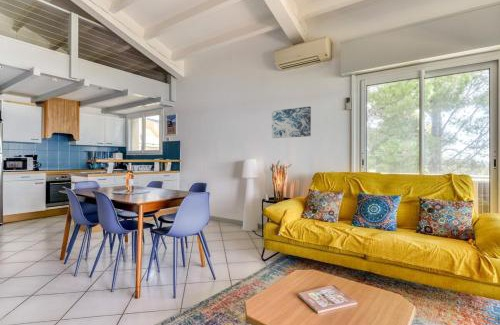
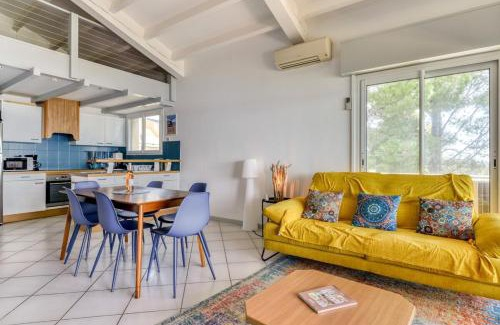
- wall art [271,106,312,139]
